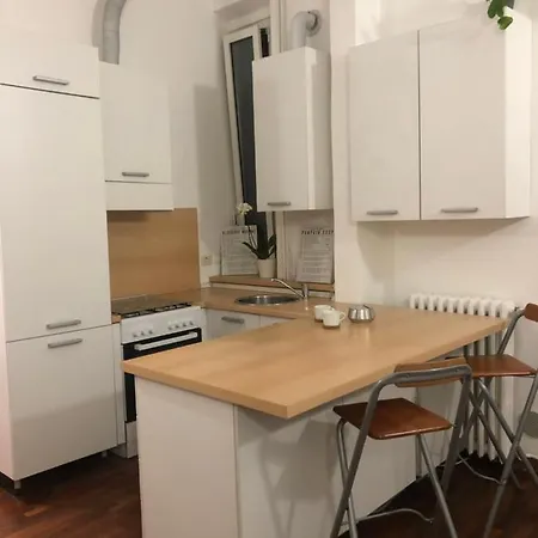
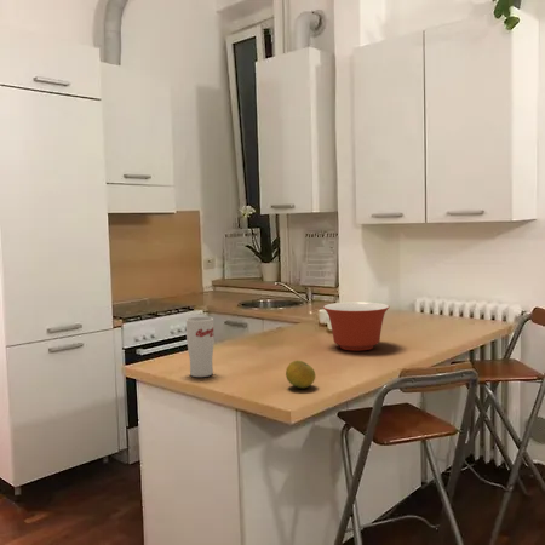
+ mixing bowl [322,300,390,352]
+ cup [185,316,216,378]
+ fruit [285,360,316,389]
